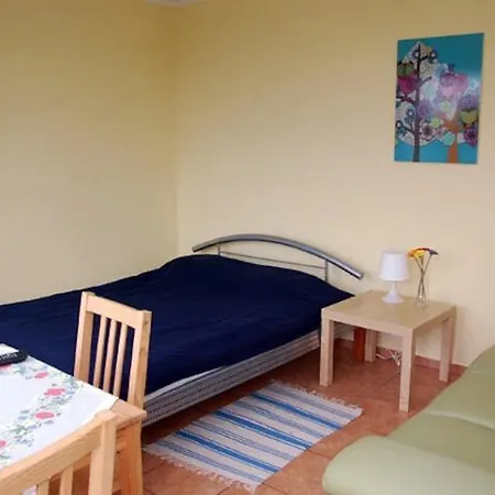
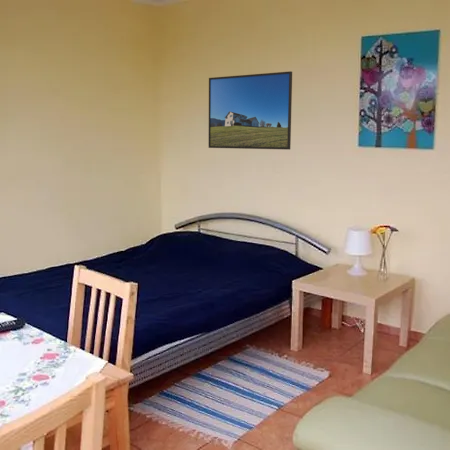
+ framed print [208,70,293,151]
